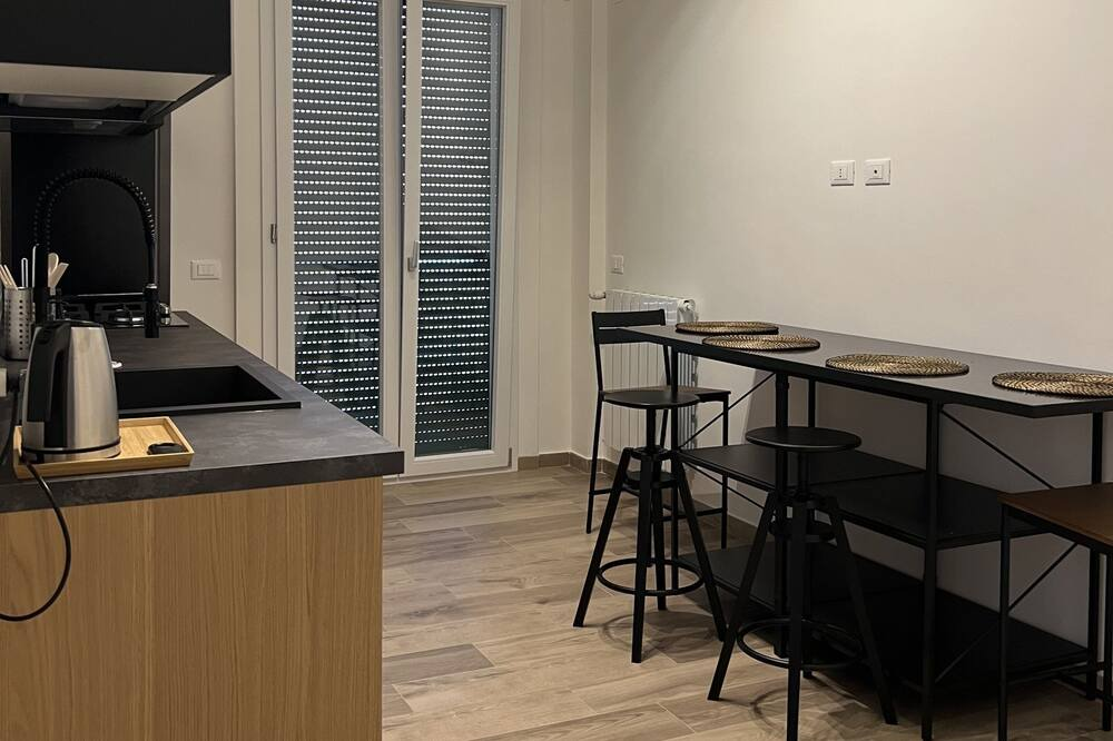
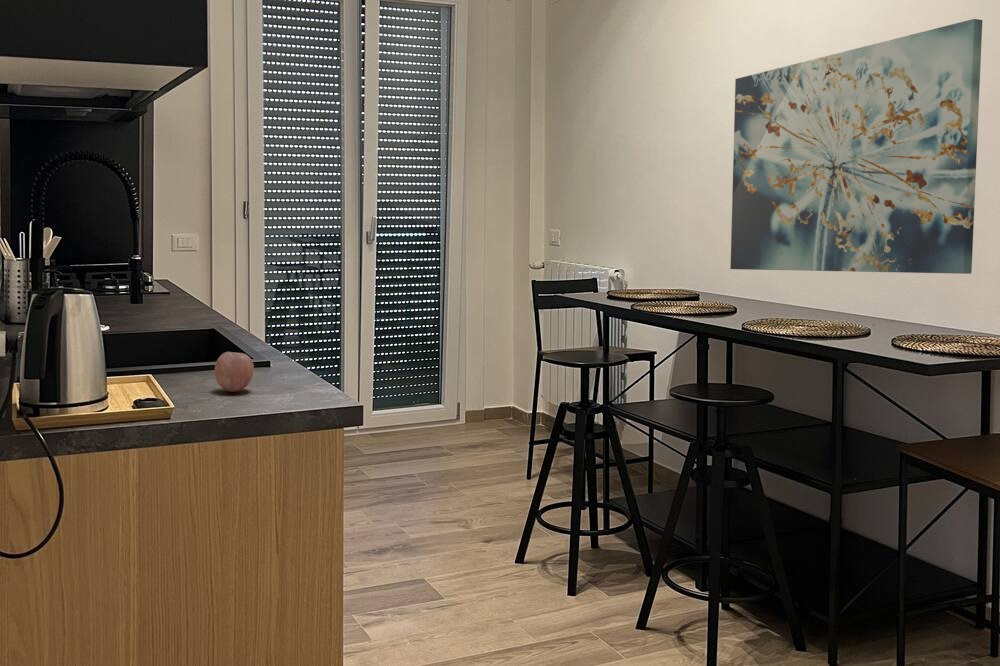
+ fruit [214,351,255,393]
+ wall art [729,18,983,275]
